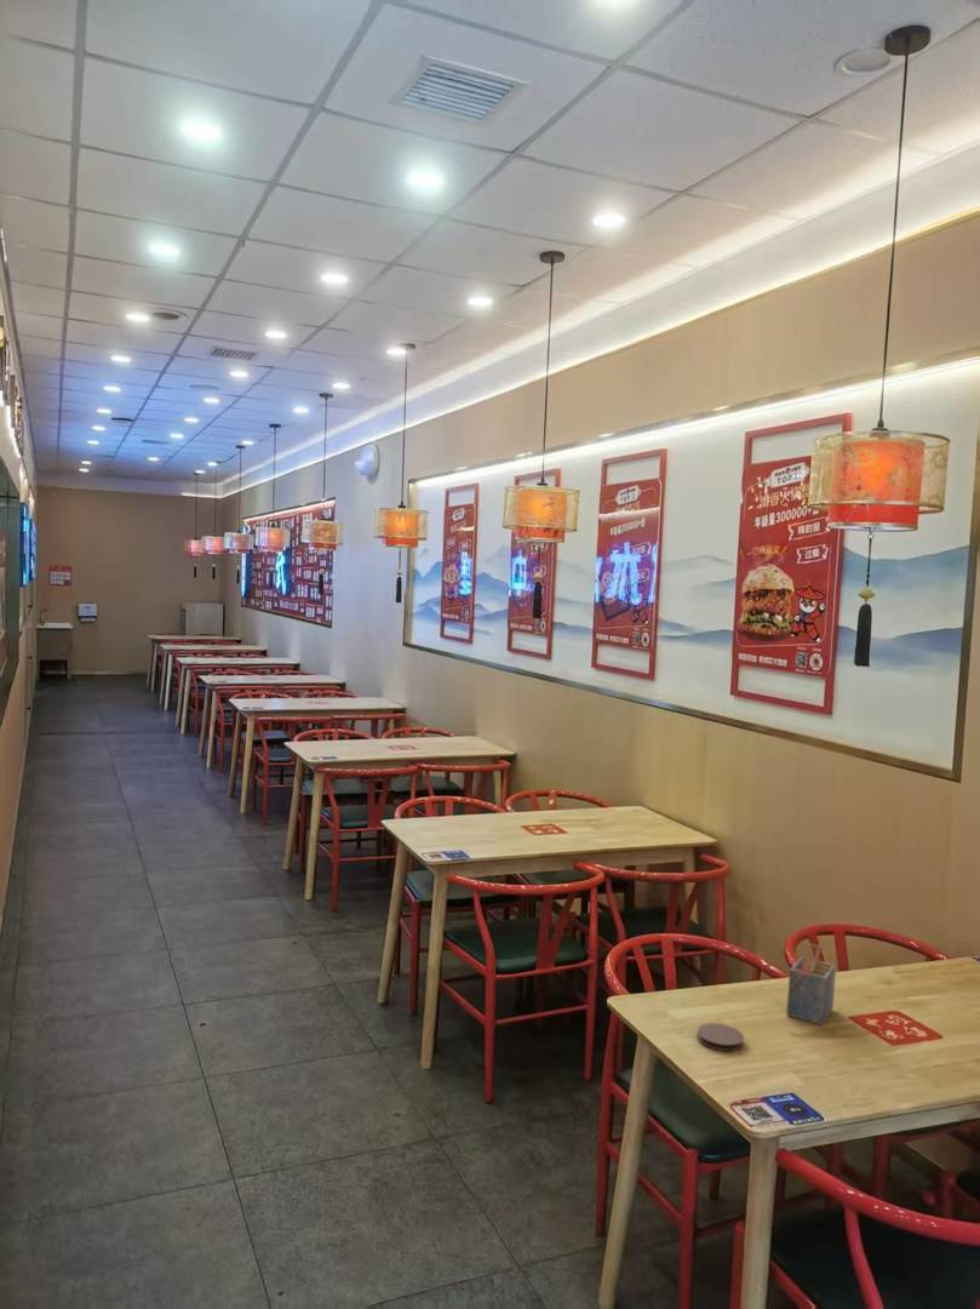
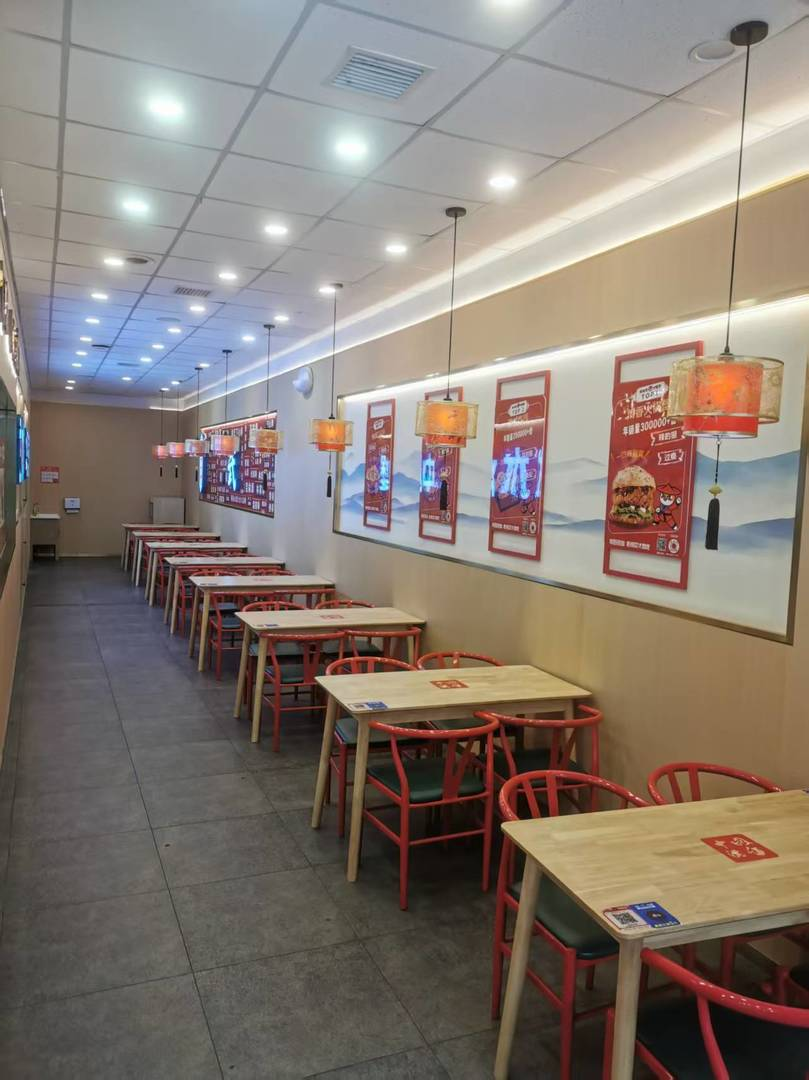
- coaster [697,1022,745,1052]
- napkin holder [785,941,837,1027]
